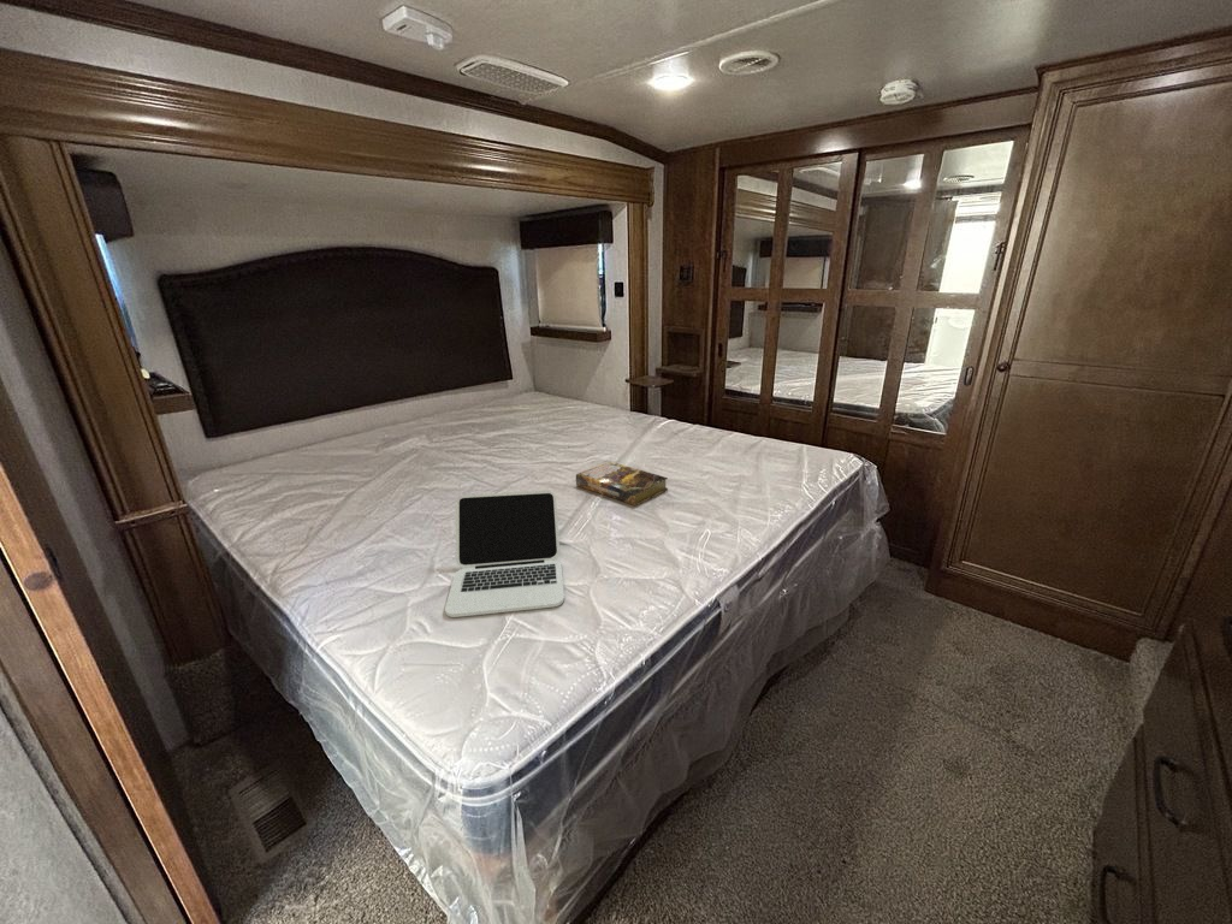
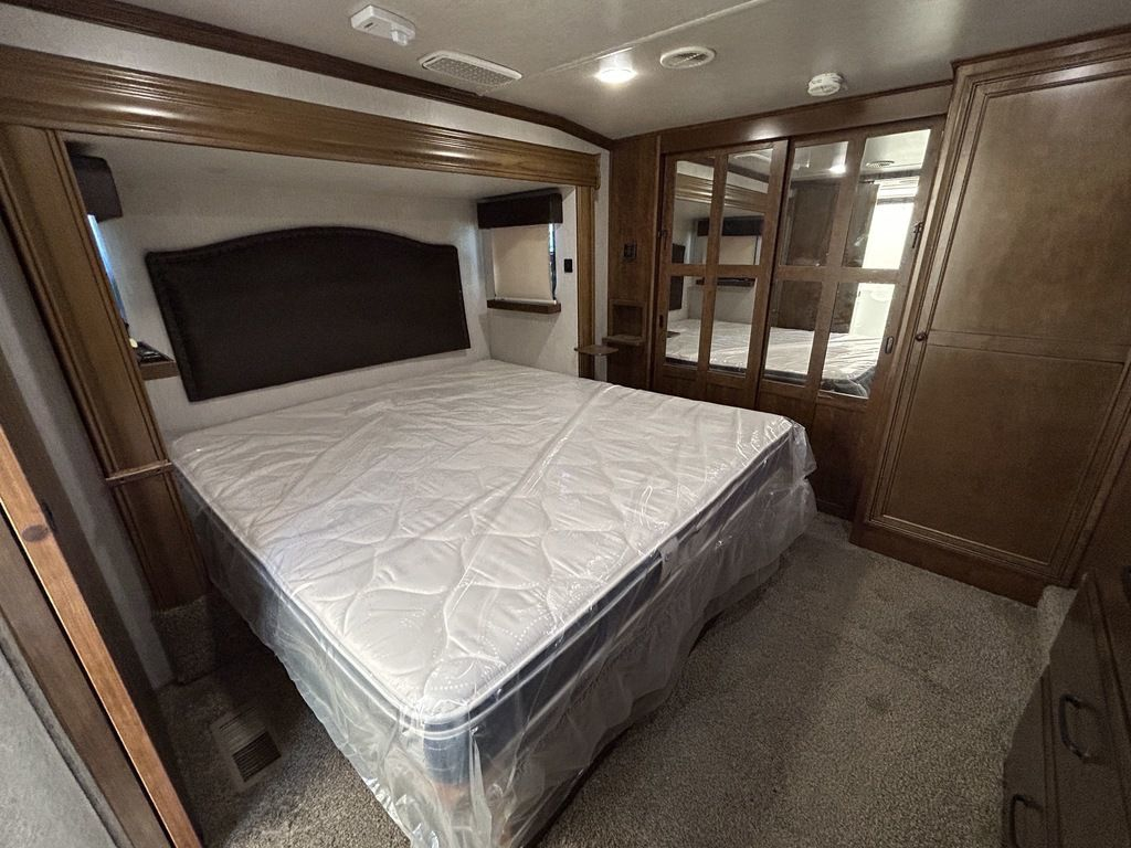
- book [575,461,669,507]
- laptop [444,488,565,618]
